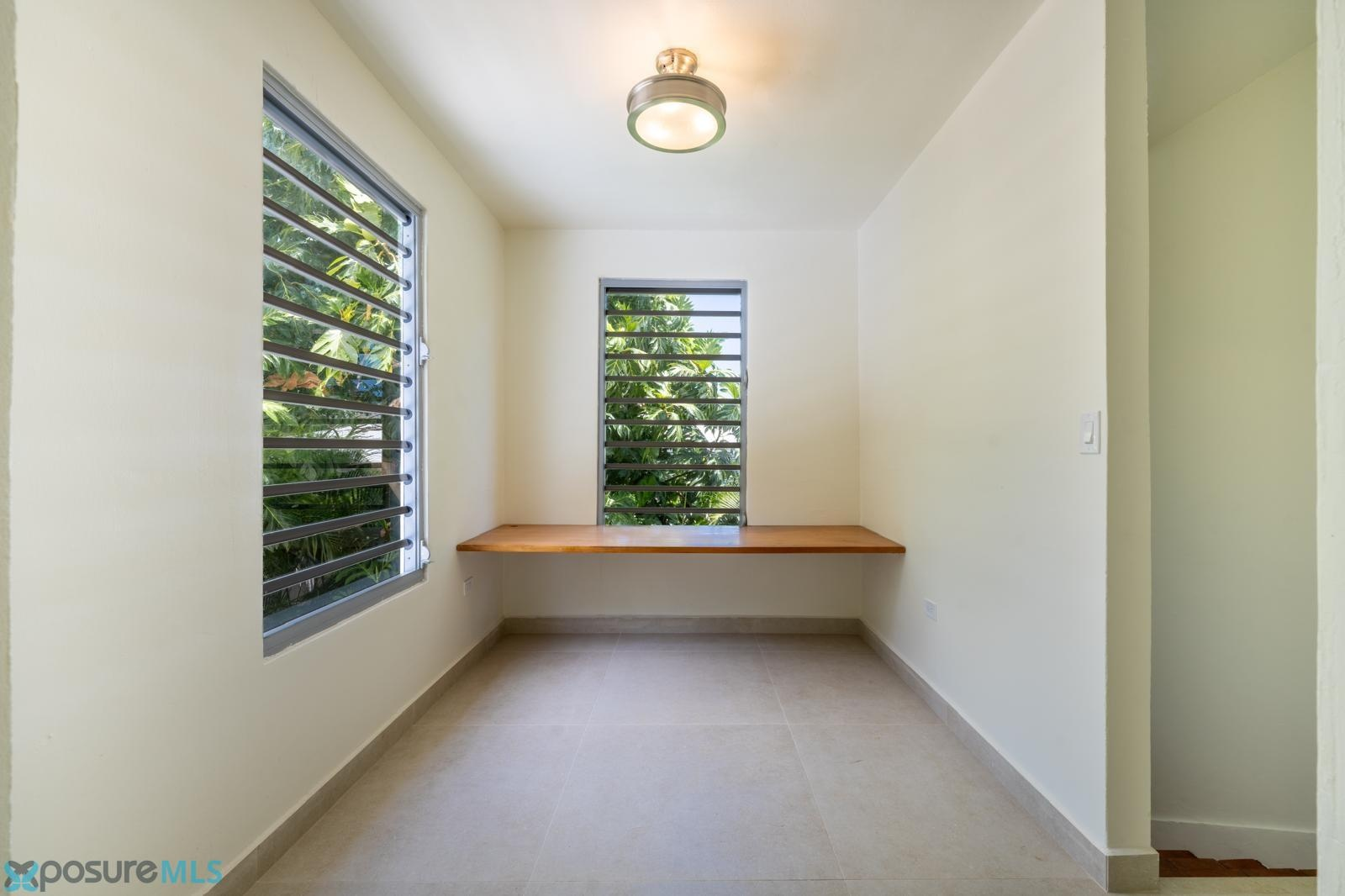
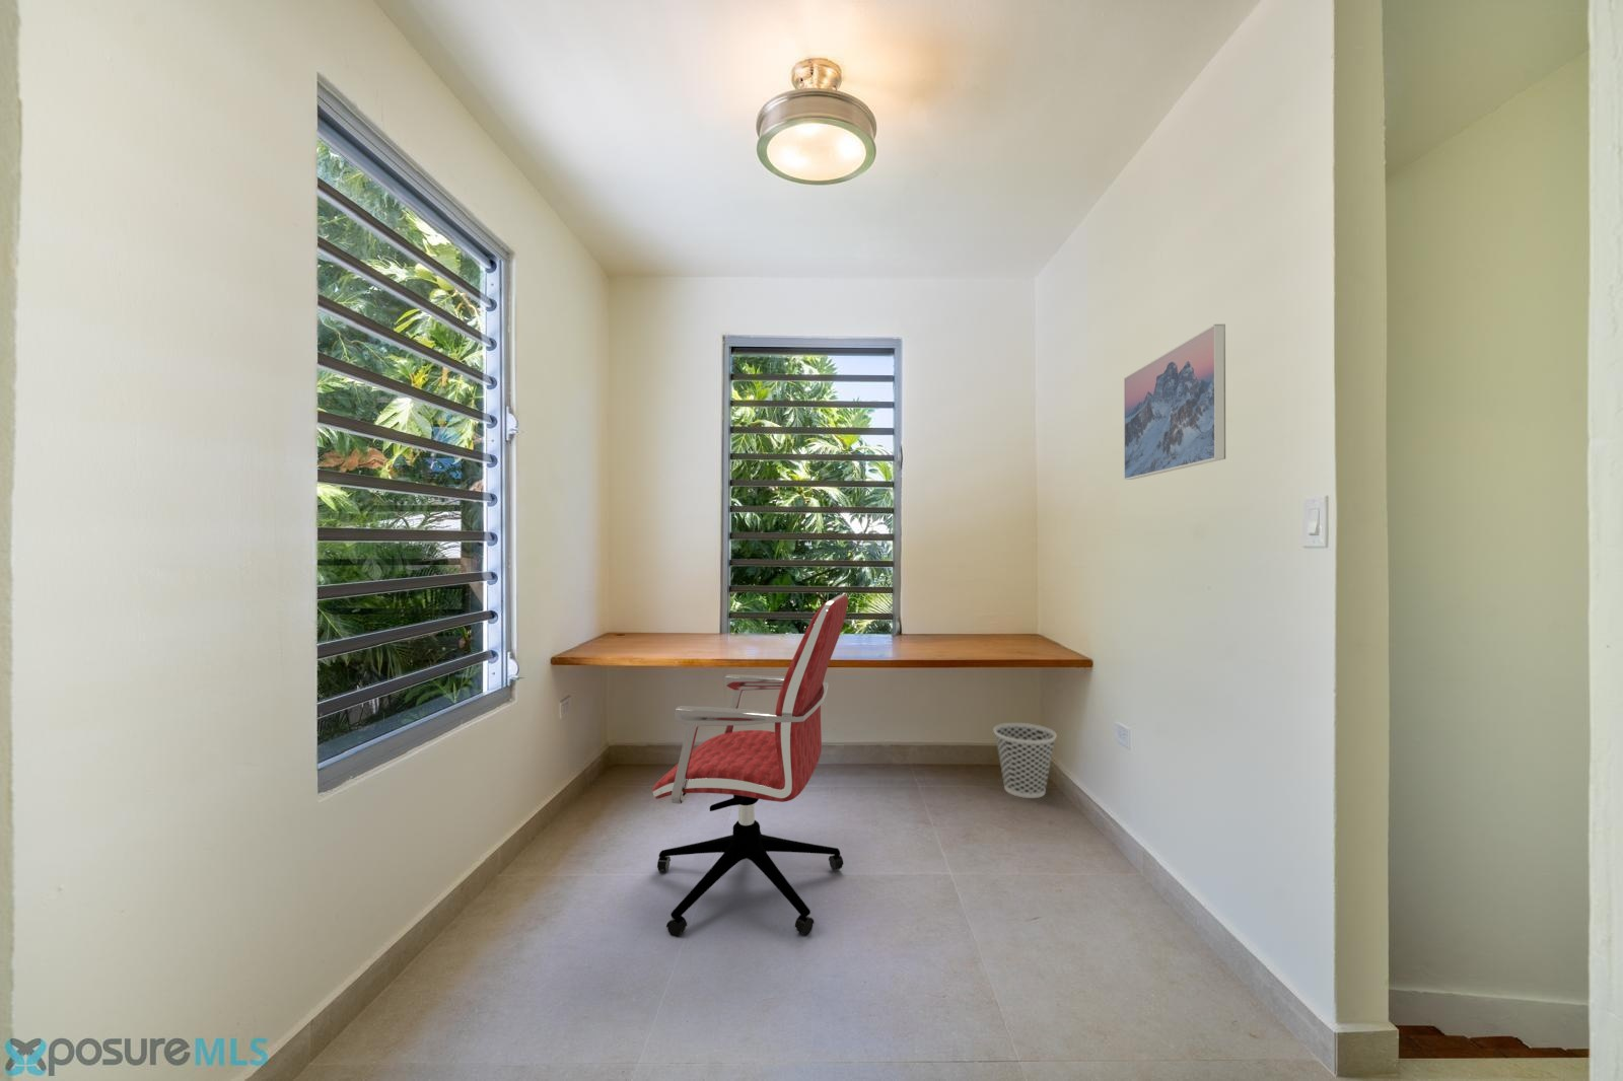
+ wastebasket [993,721,1058,799]
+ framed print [1123,323,1226,480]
+ office chair [652,595,850,937]
